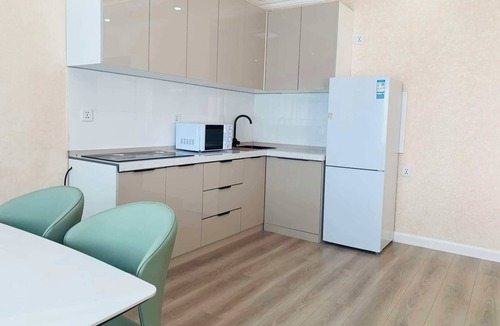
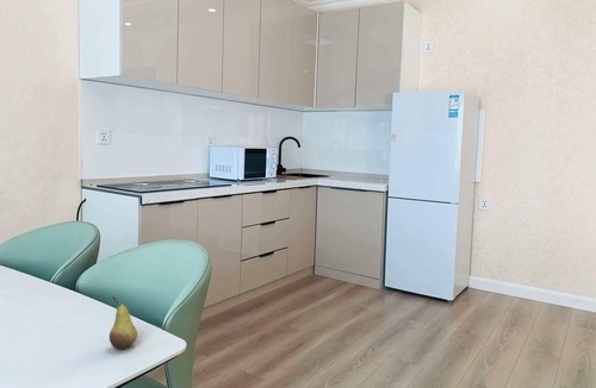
+ fruit [108,296,138,350]
